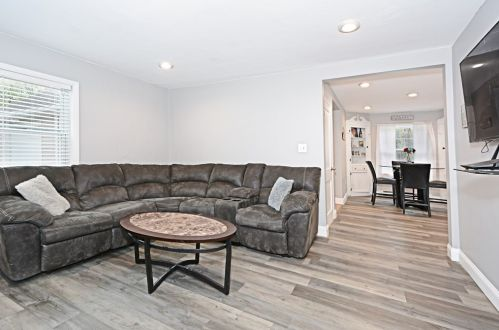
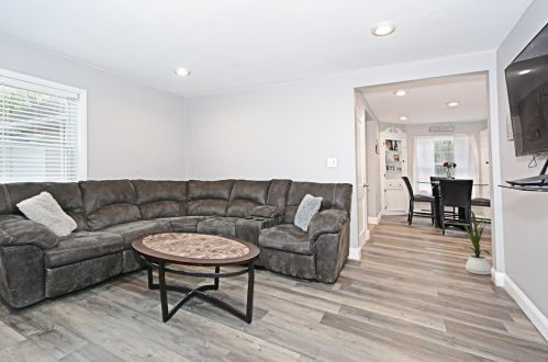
+ house plant [461,207,492,275]
